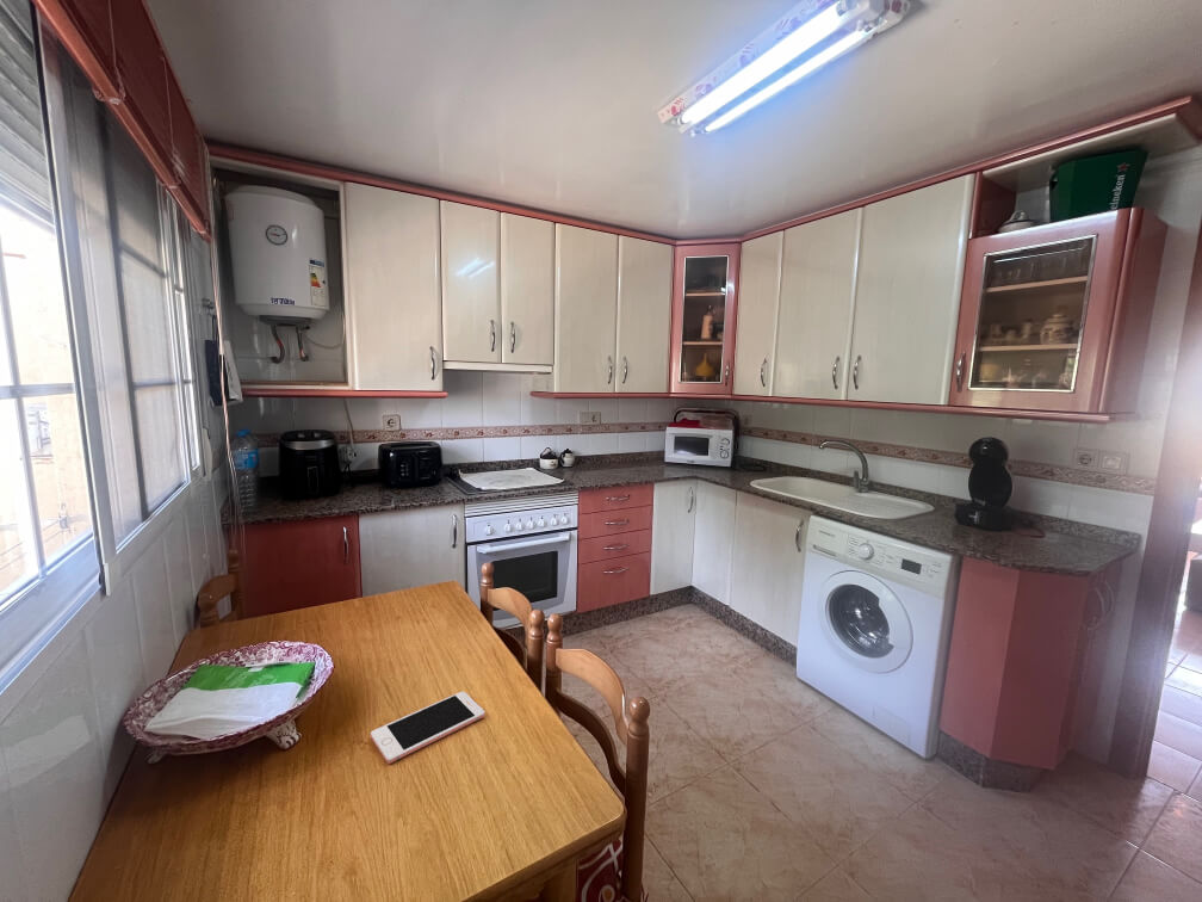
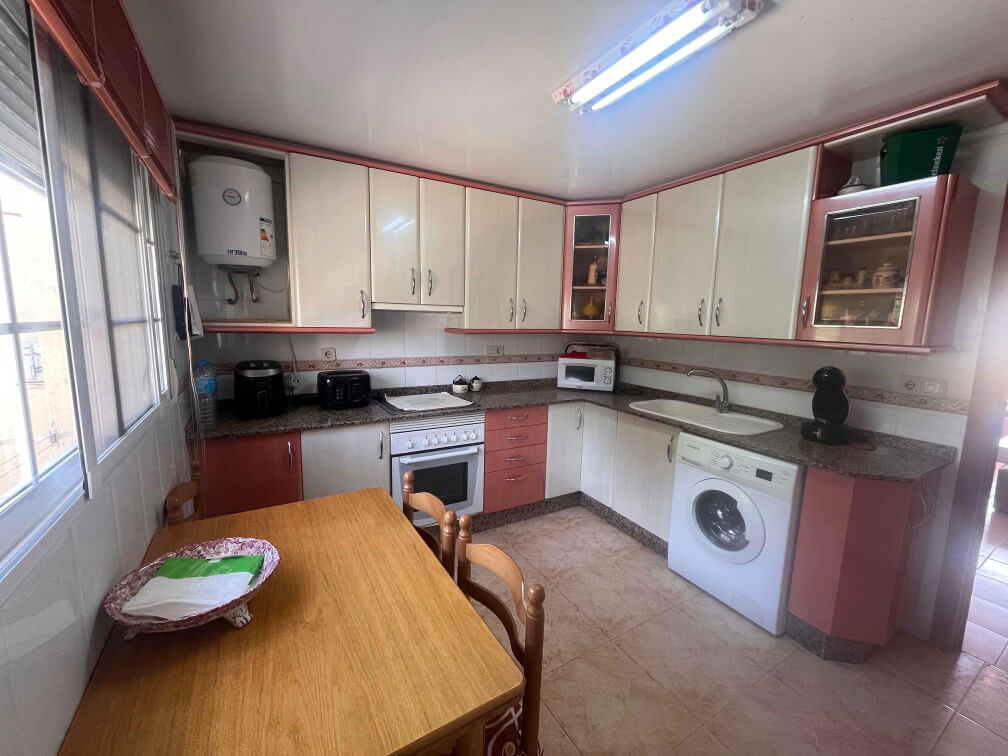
- cell phone [370,691,485,765]
